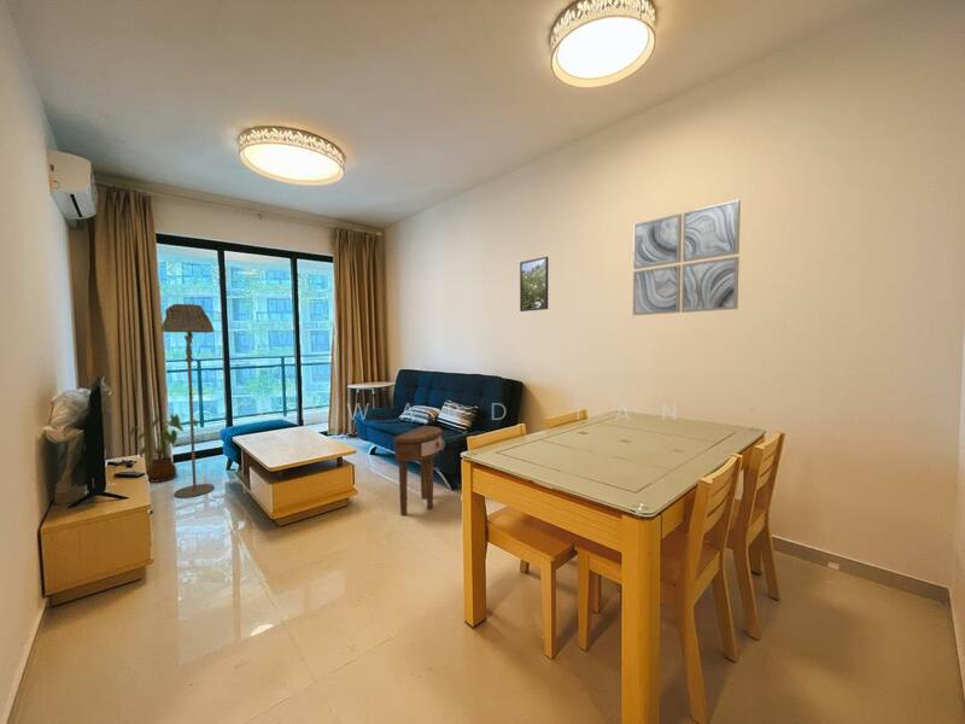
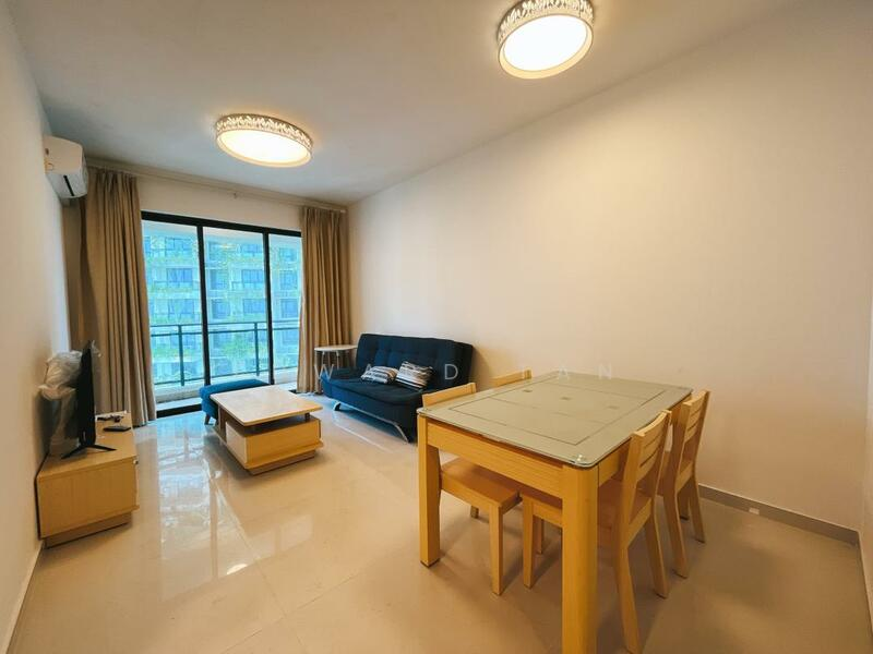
- house plant [129,413,199,484]
- side table [392,425,446,516]
- wall art [632,198,742,316]
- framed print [519,256,549,313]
- floor lamp [159,303,215,500]
